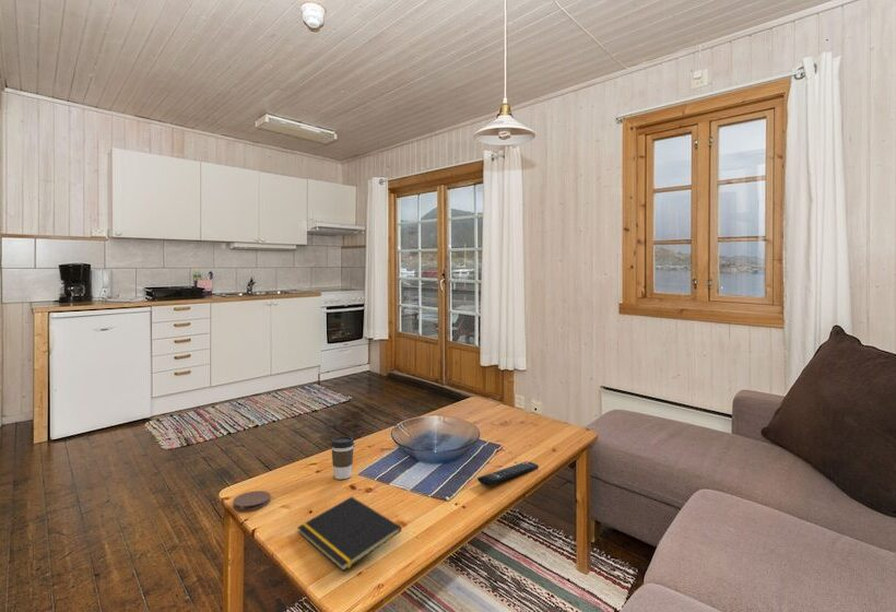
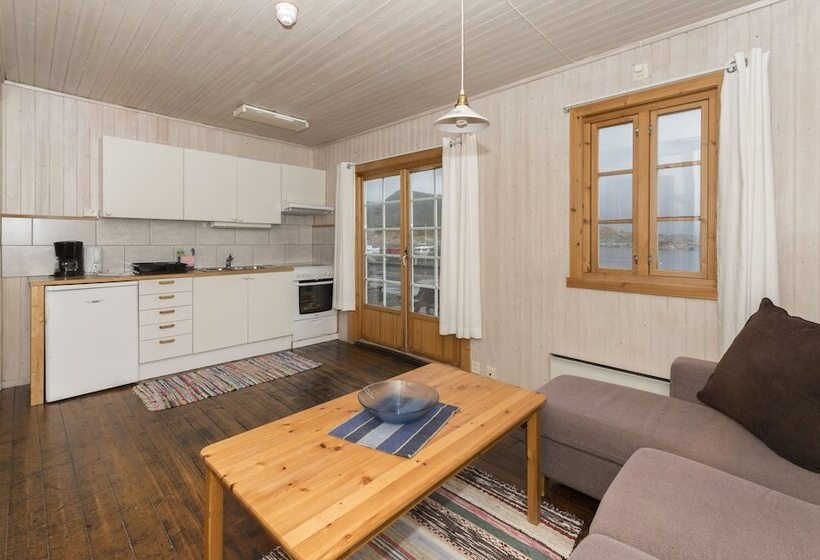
- notepad [296,496,402,572]
- remote control [476,460,540,486]
- coaster [232,490,271,511]
- coffee cup [330,435,355,480]
